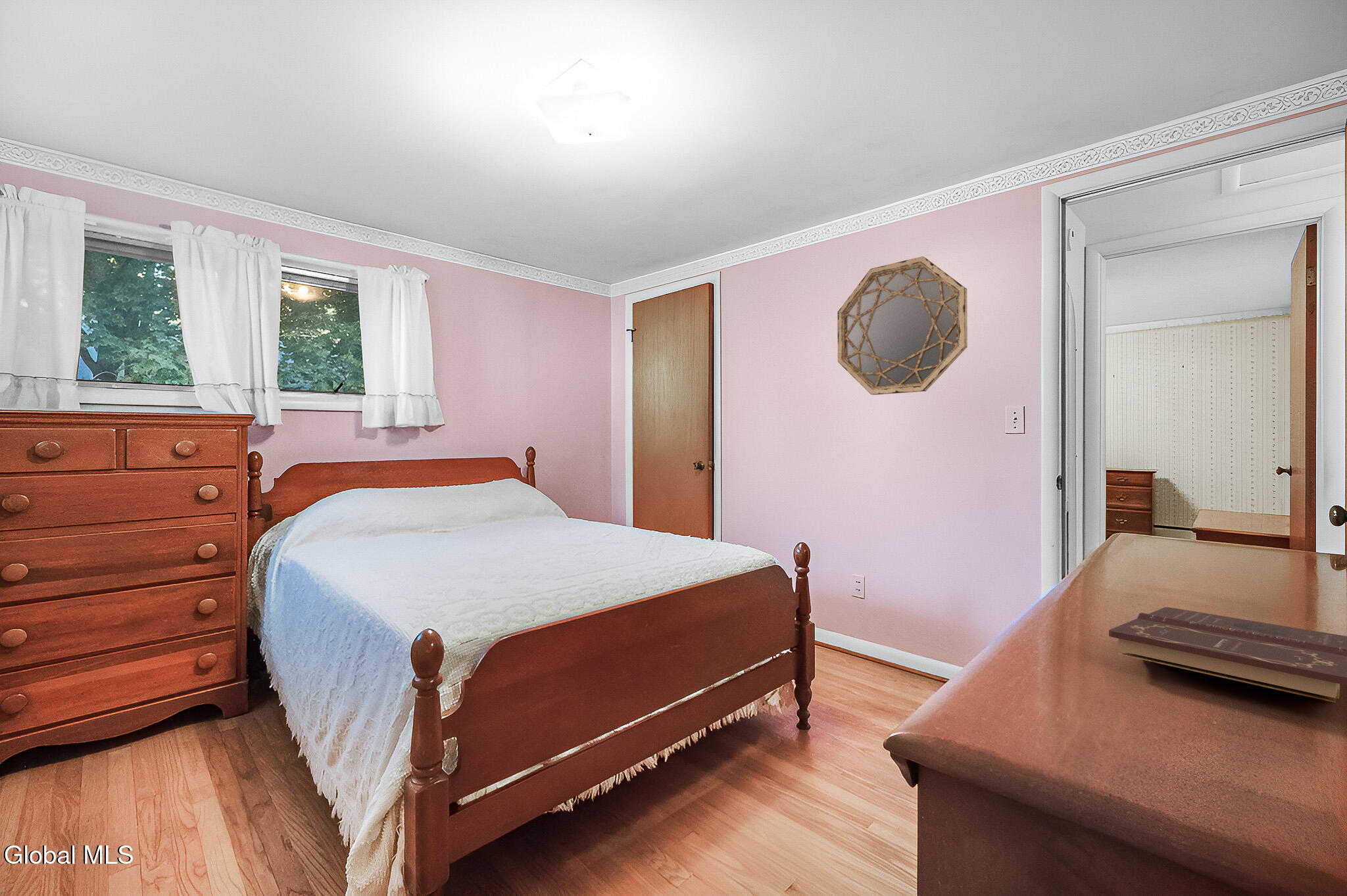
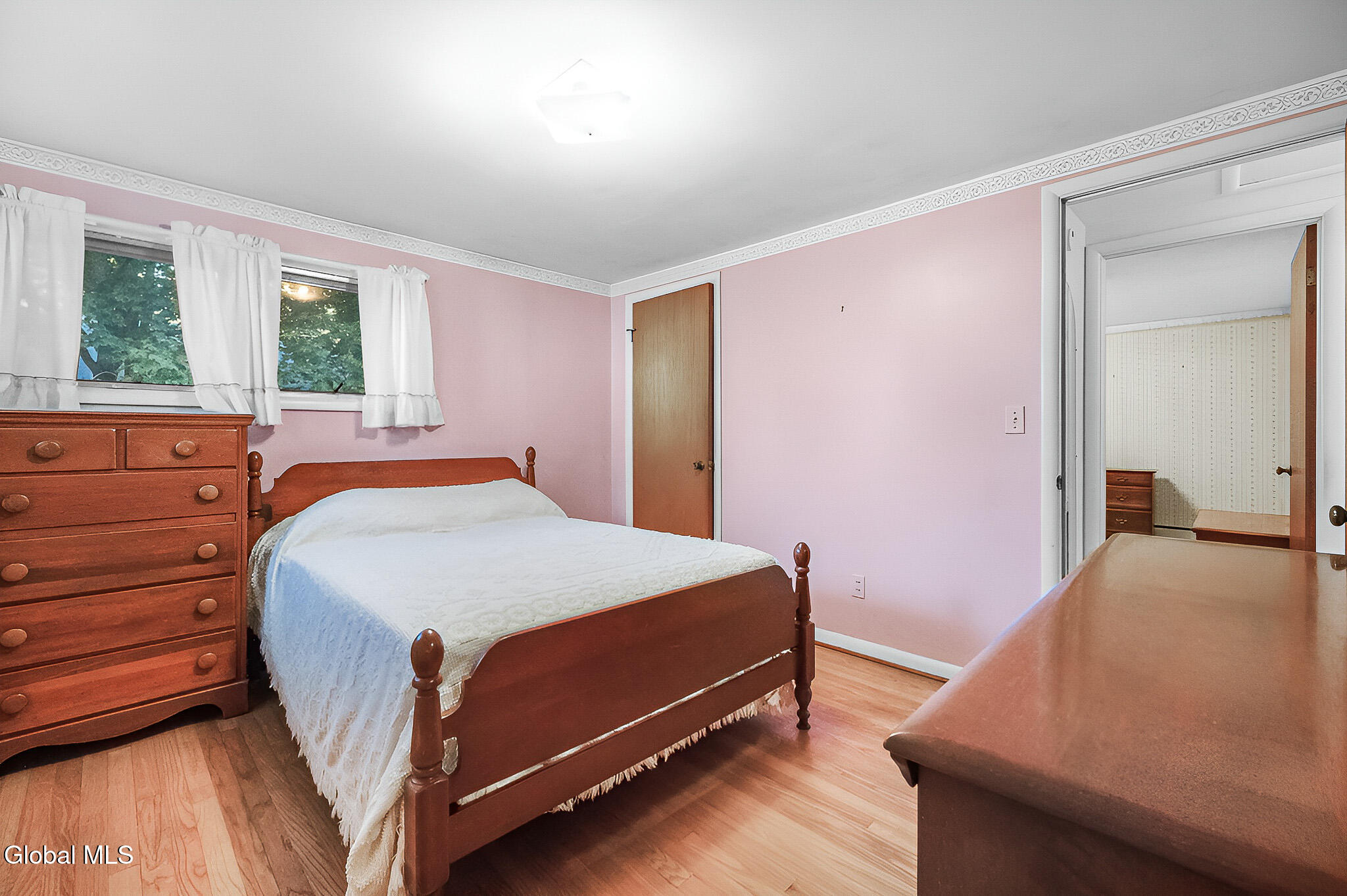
- book [1108,606,1347,703]
- home mirror [837,256,968,396]
